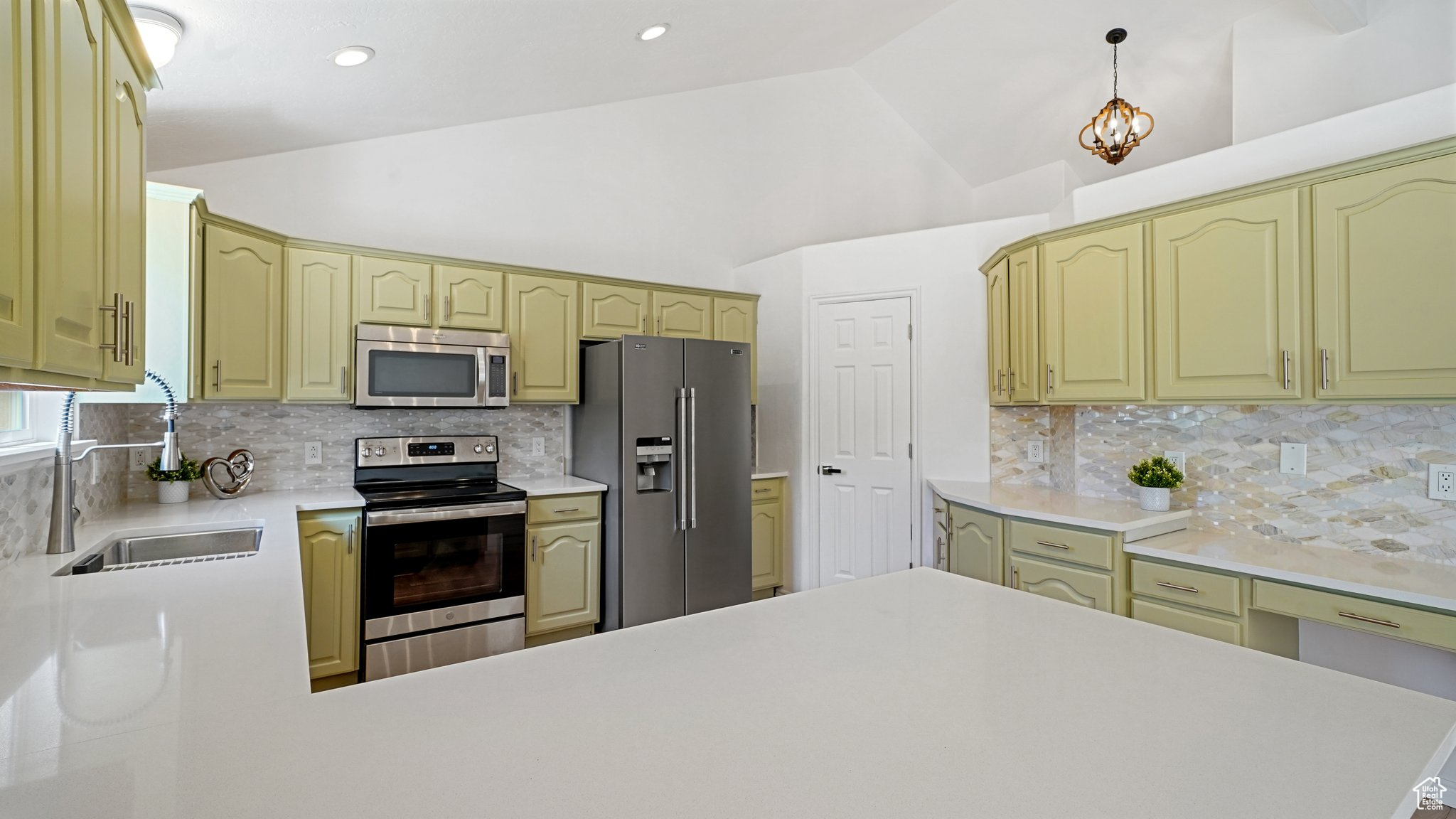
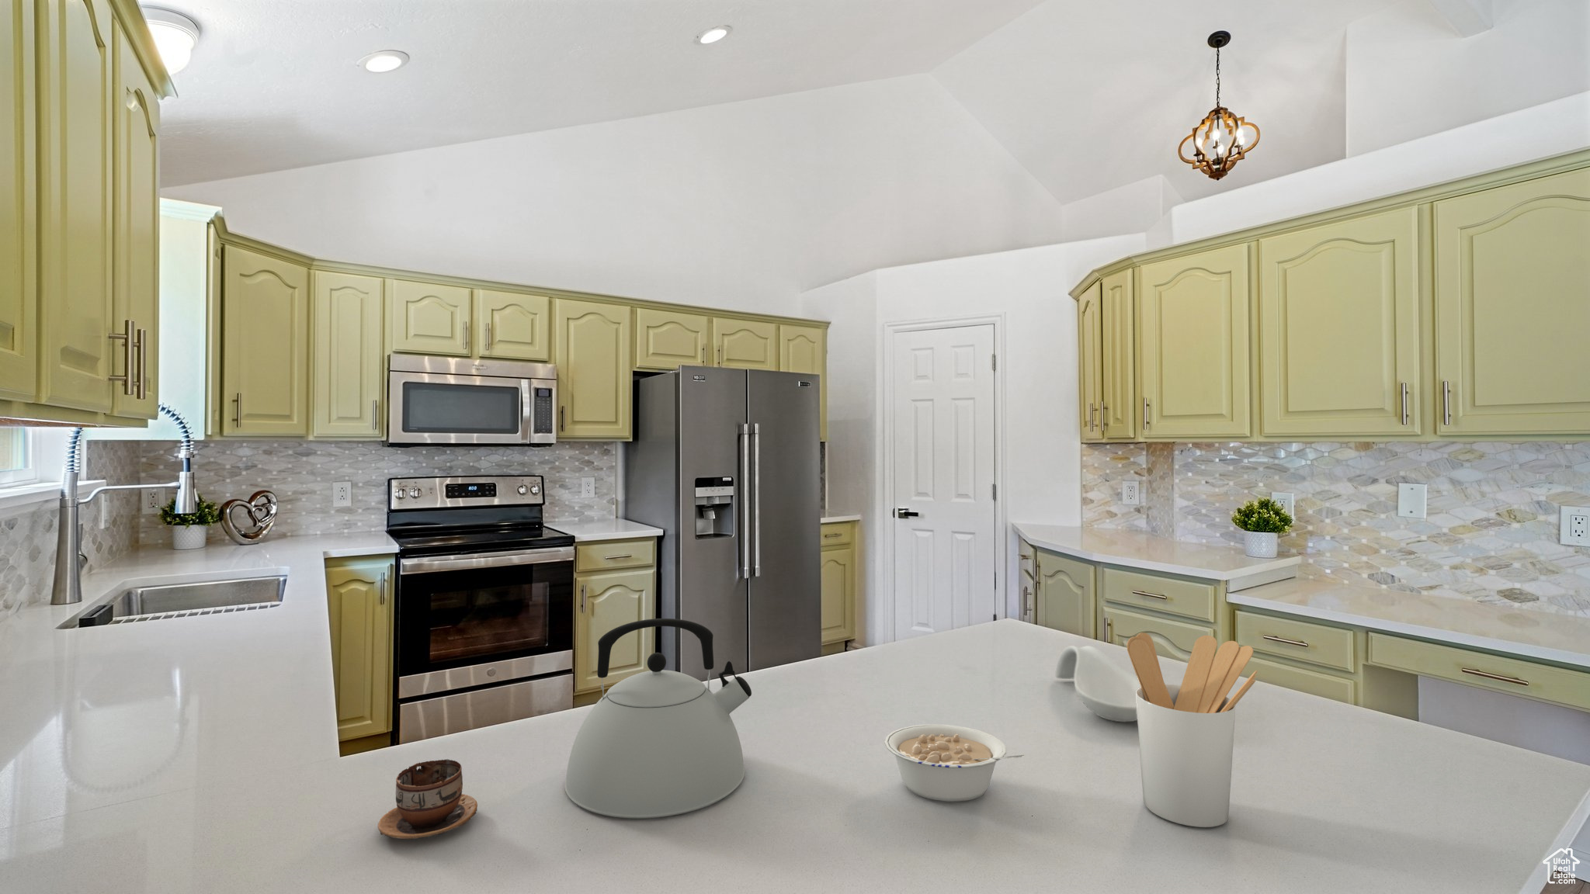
+ utensil holder [1126,632,1258,829]
+ cup [378,759,478,839]
+ legume [885,724,1024,802]
+ kettle [563,618,752,820]
+ spoon rest [1054,645,1140,723]
